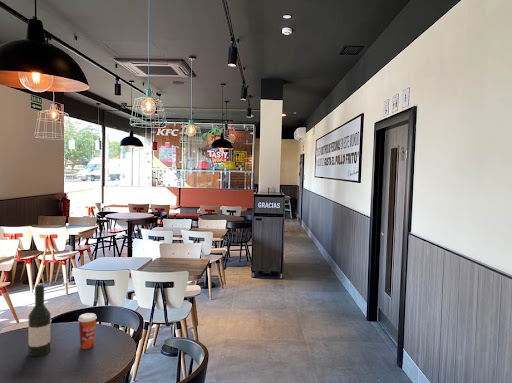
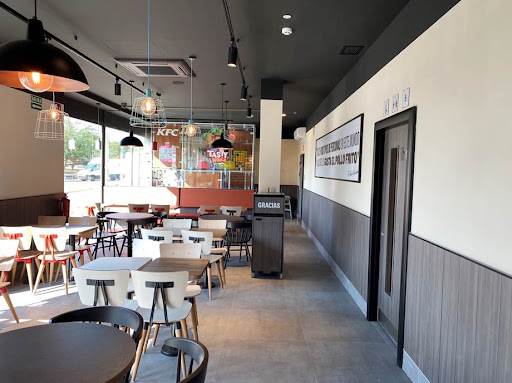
- paper cup [77,312,98,350]
- wine bottle [27,283,51,357]
